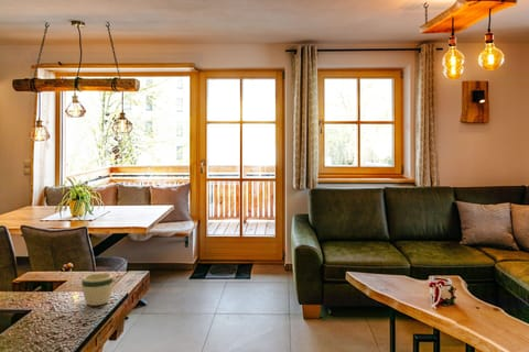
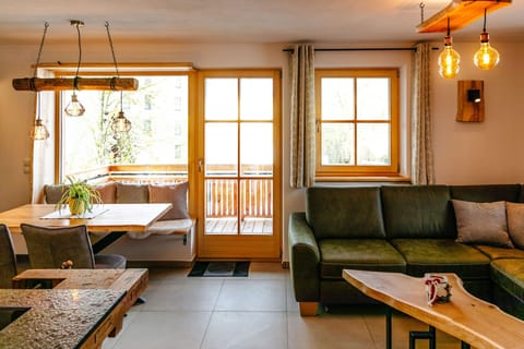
- mug [80,273,114,307]
